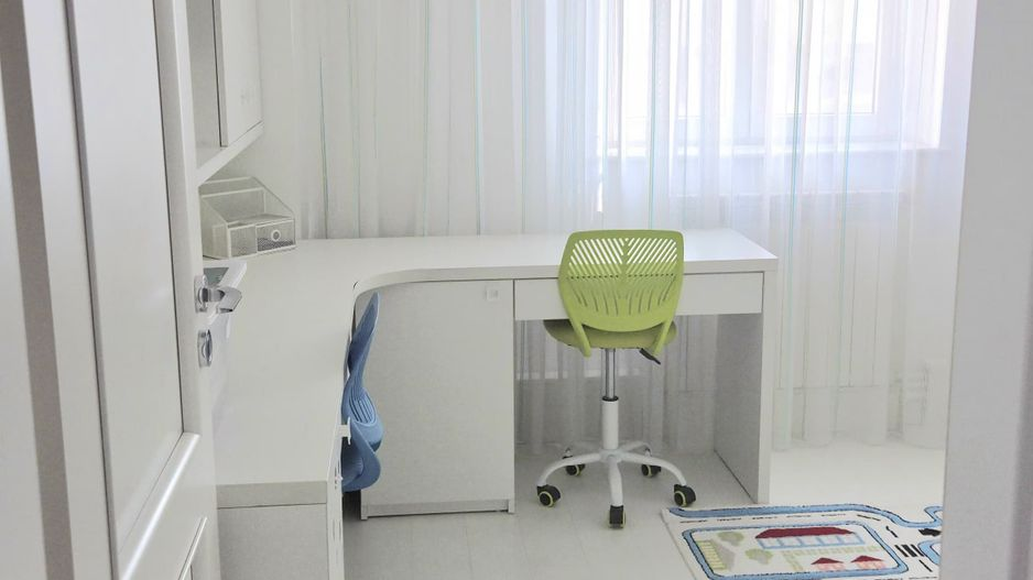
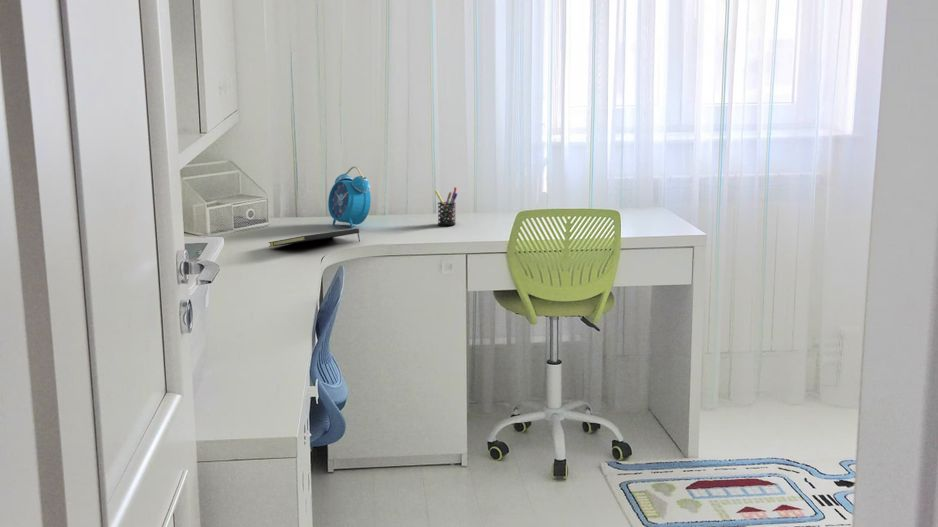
+ alarm clock [327,165,372,229]
+ pen holder [434,186,458,226]
+ notepad [267,228,361,248]
